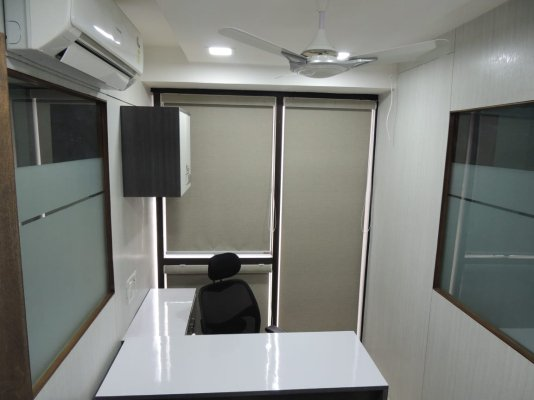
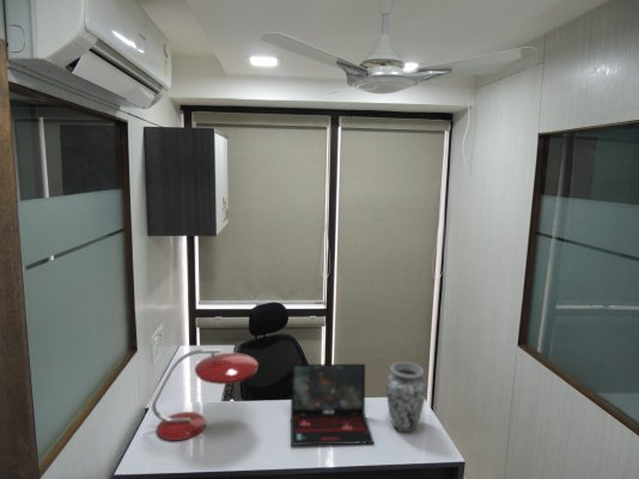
+ vase [385,360,427,433]
+ laptop [290,363,375,447]
+ desk lamp [151,348,260,442]
